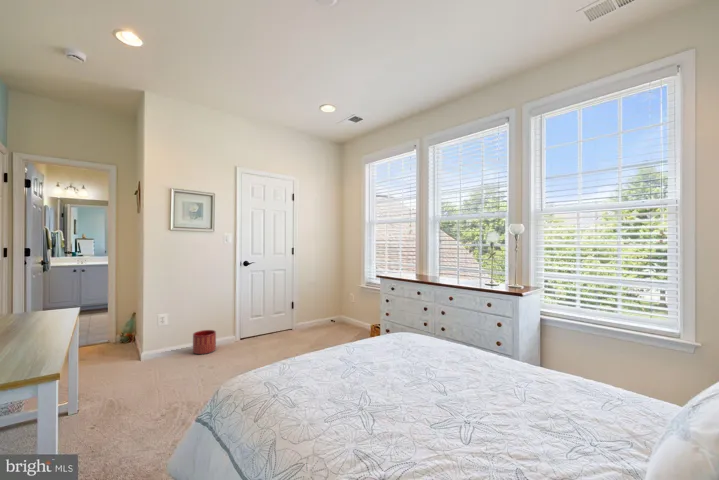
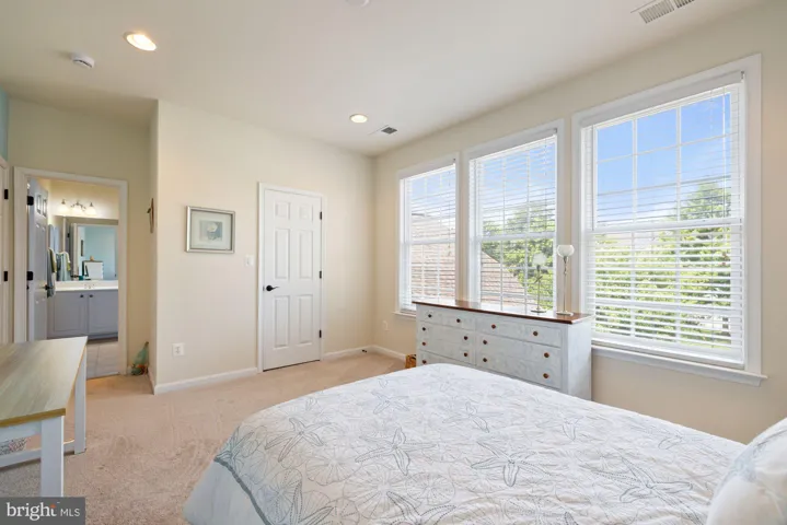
- planter [192,329,217,355]
